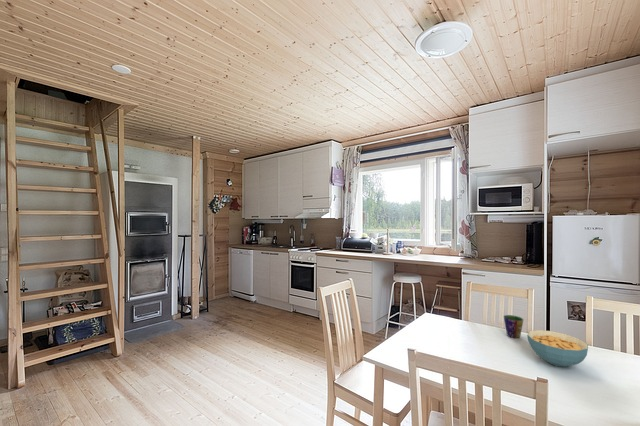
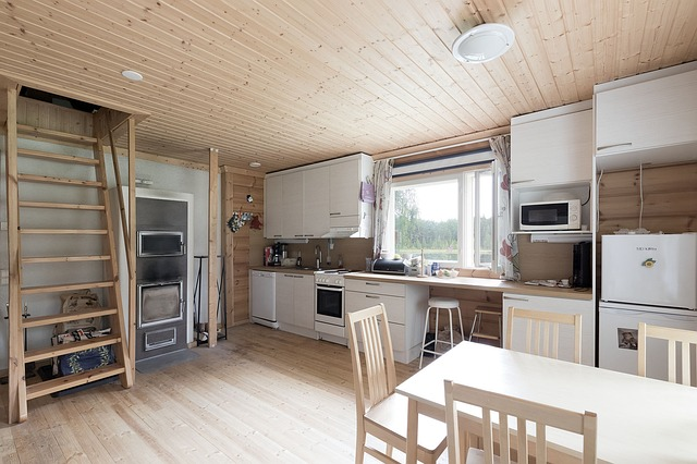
- cereal bowl [526,329,589,368]
- cup [503,314,524,339]
